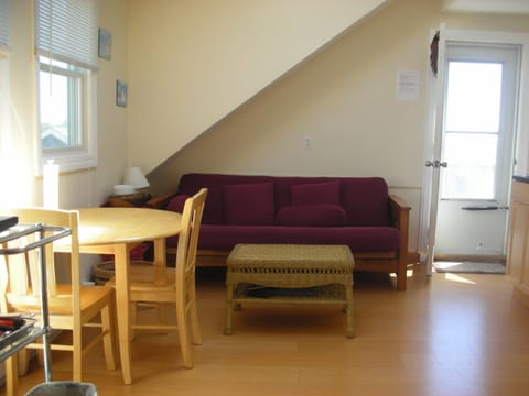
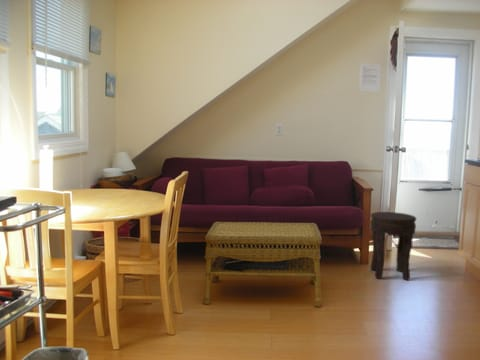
+ side table [369,211,417,281]
